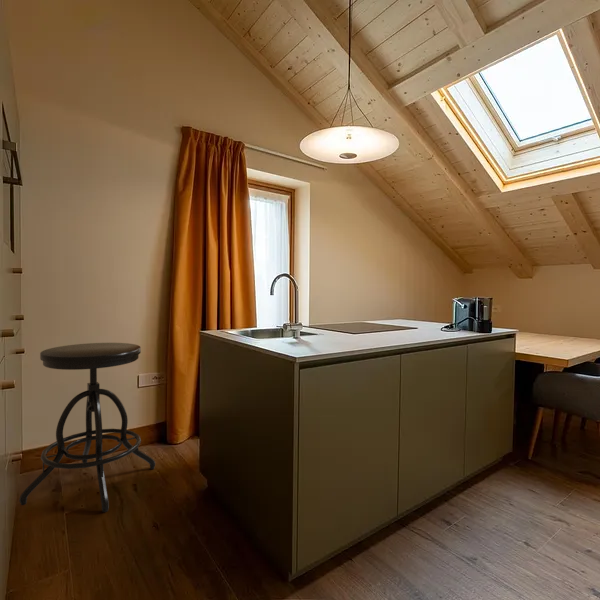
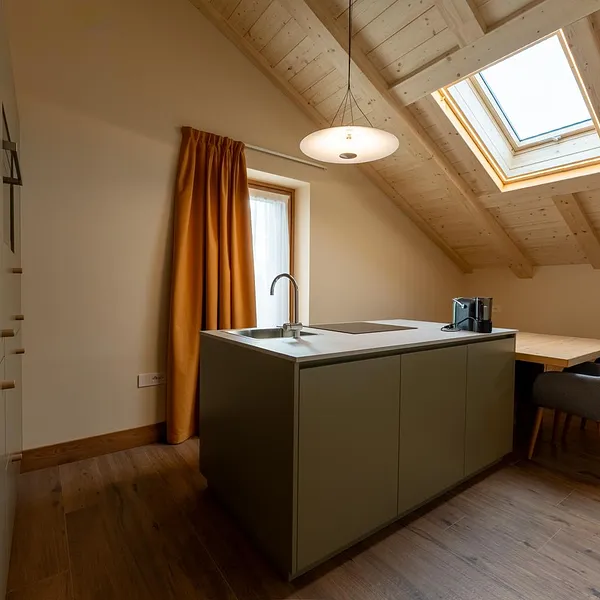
- stool [18,342,156,514]
